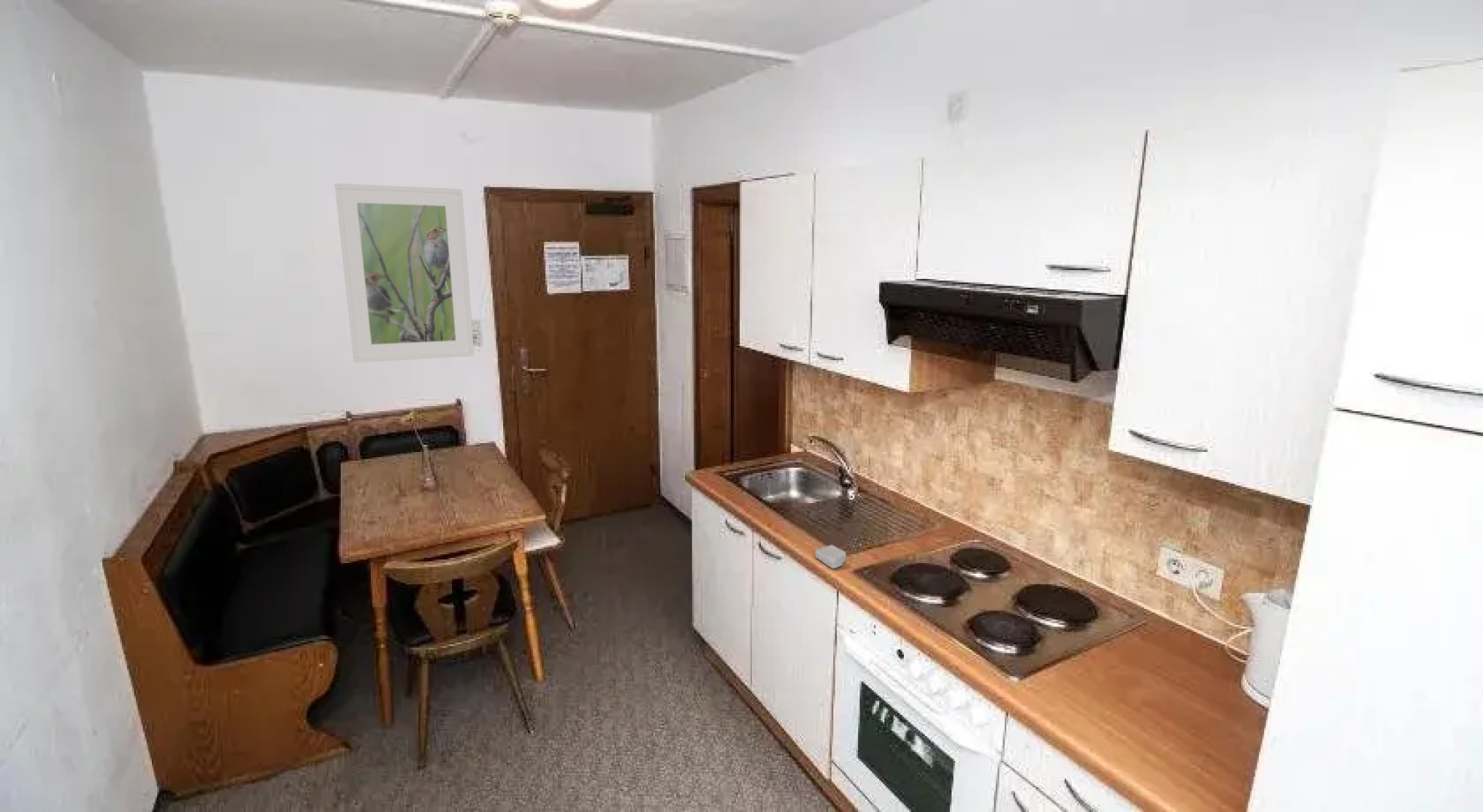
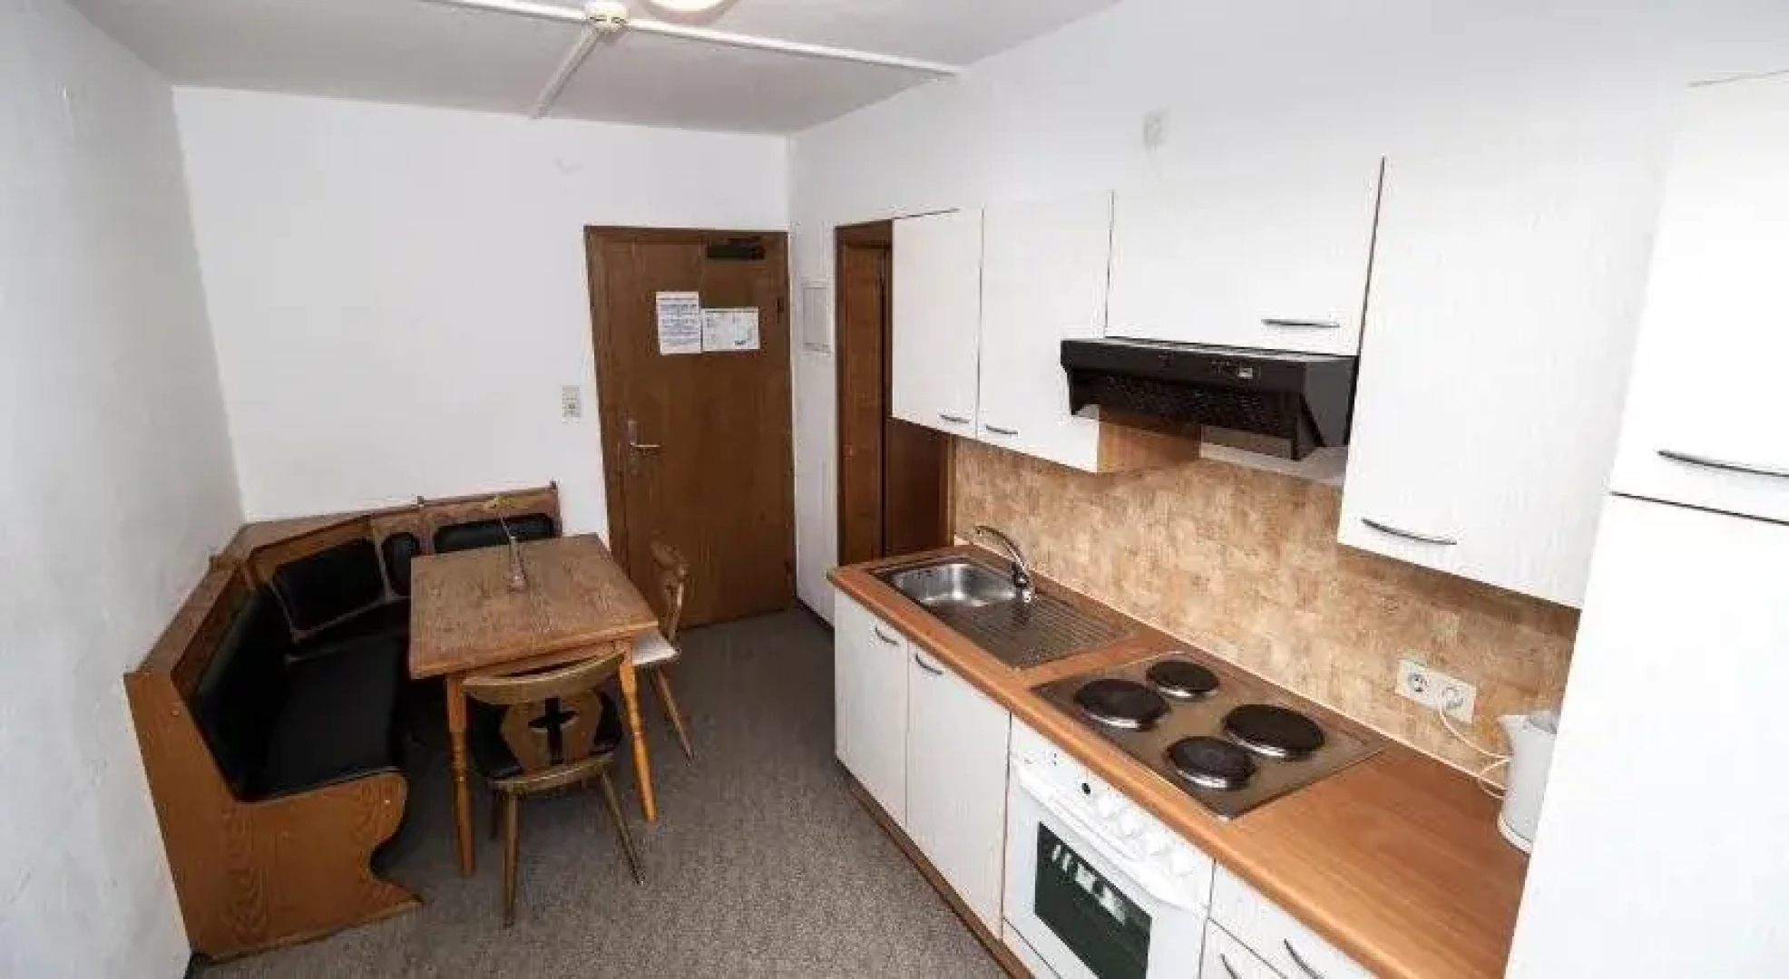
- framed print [334,183,475,363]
- soap bar [814,544,847,569]
